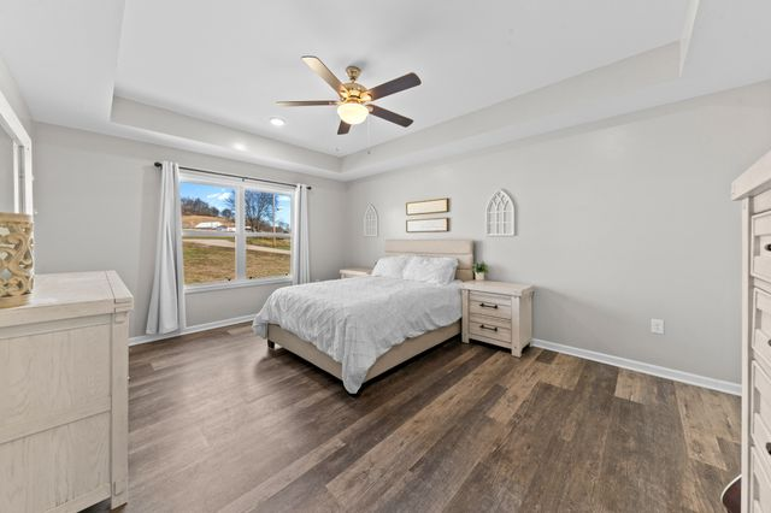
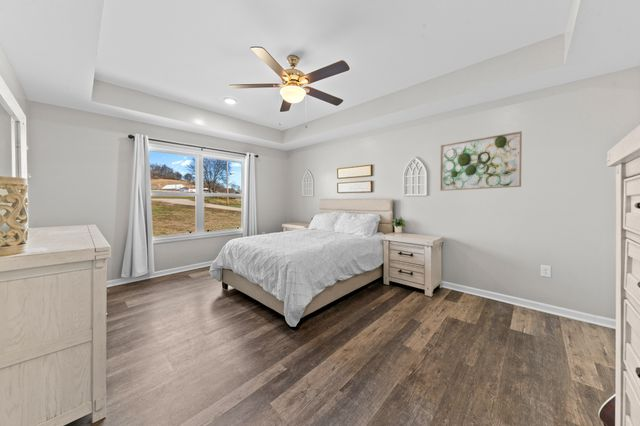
+ wall art [439,130,523,192]
